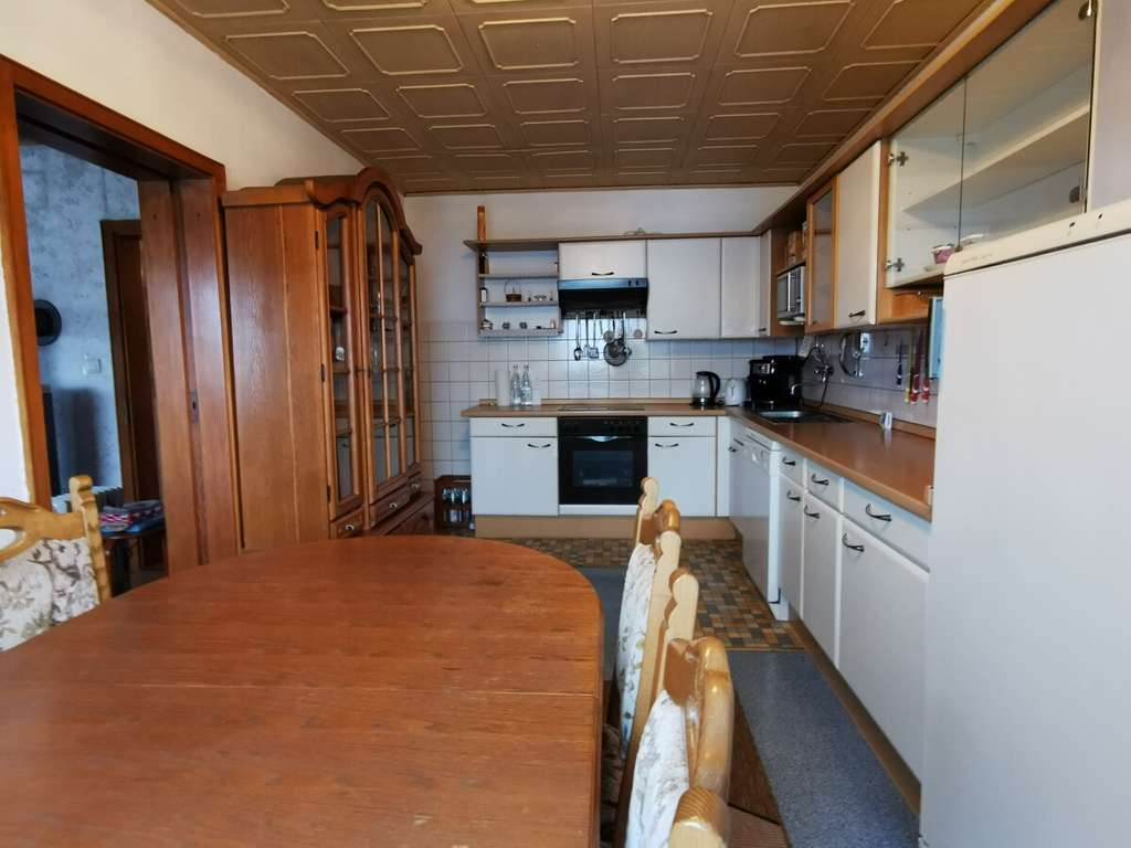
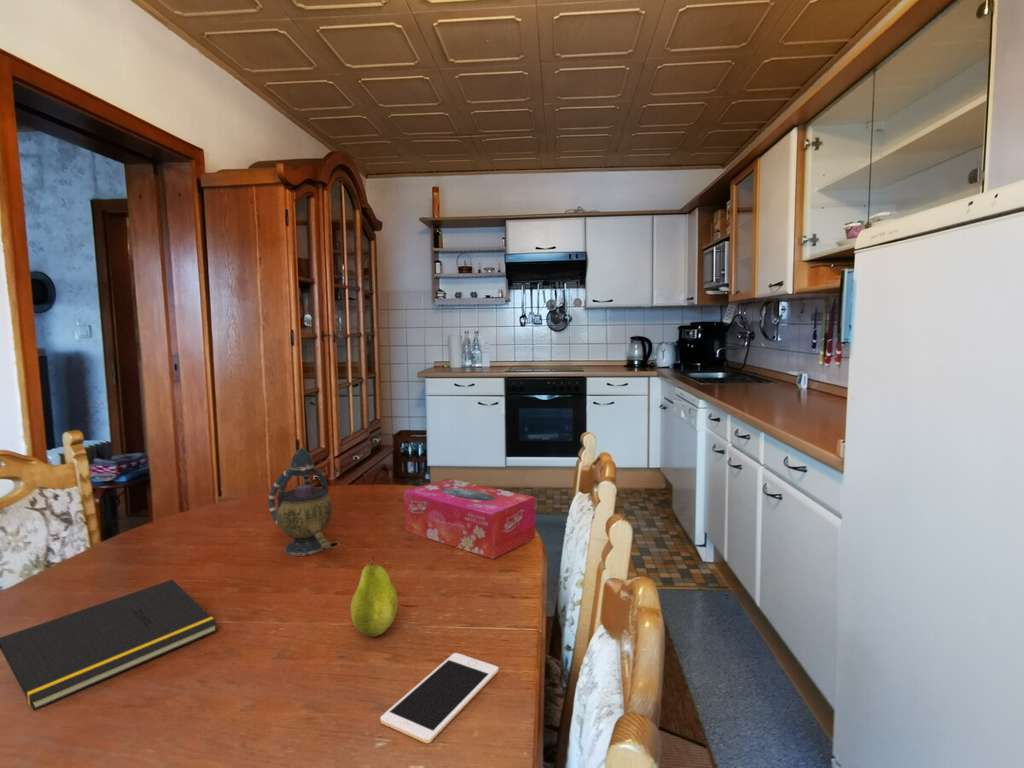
+ cell phone [379,652,499,744]
+ notepad [0,578,219,711]
+ tissue box [403,478,536,560]
+ teapot [267,445,340,557]
+ fruit [350,556,398,638]
